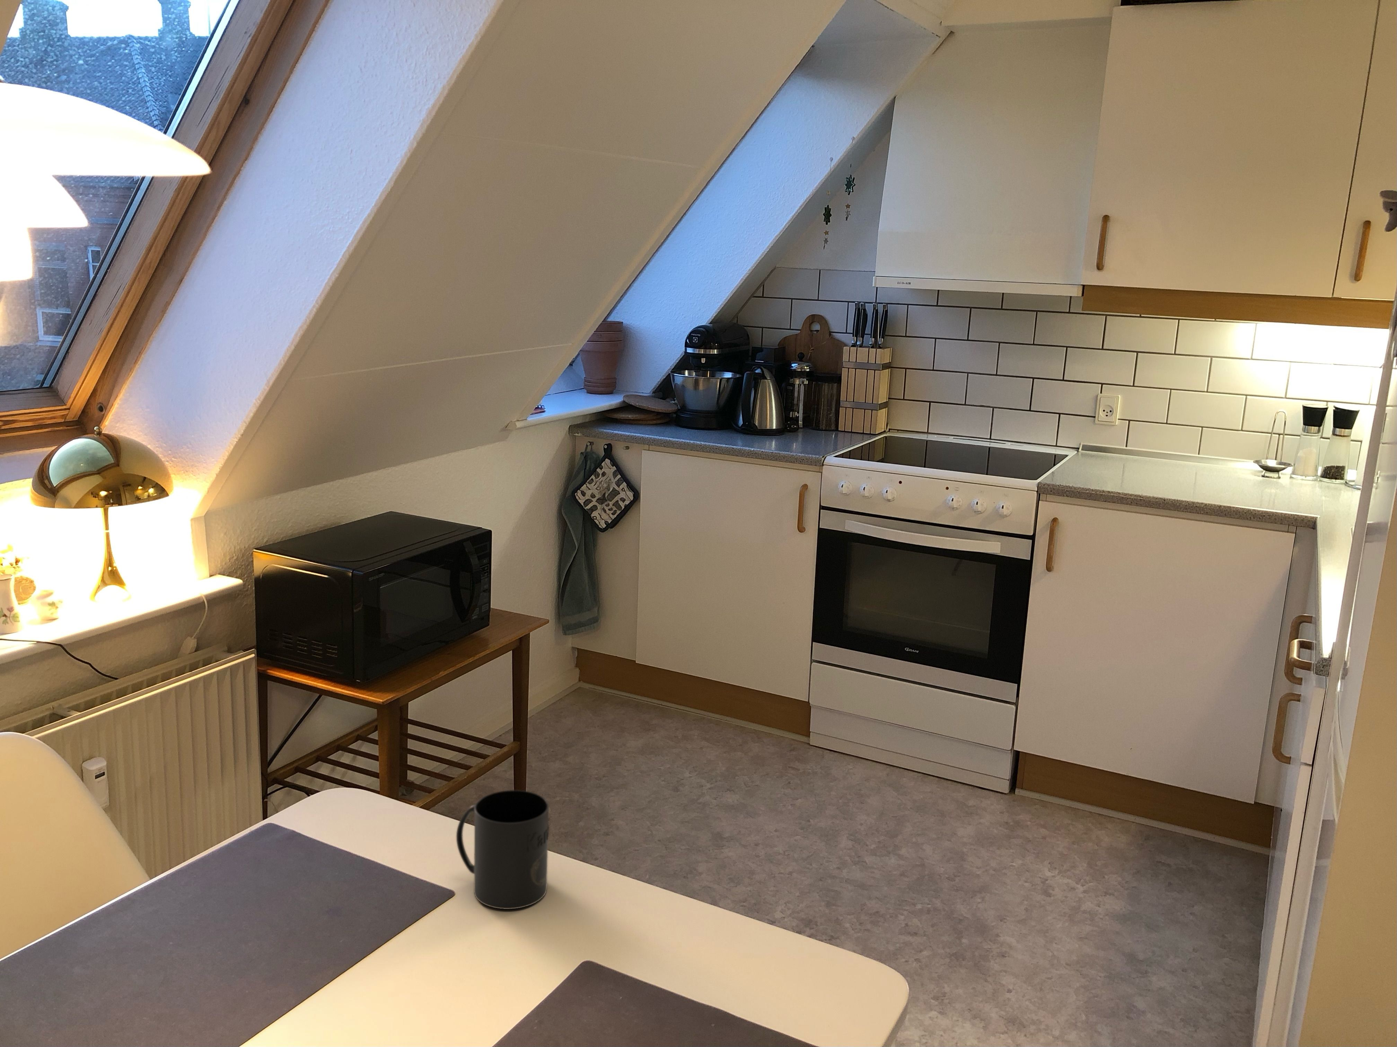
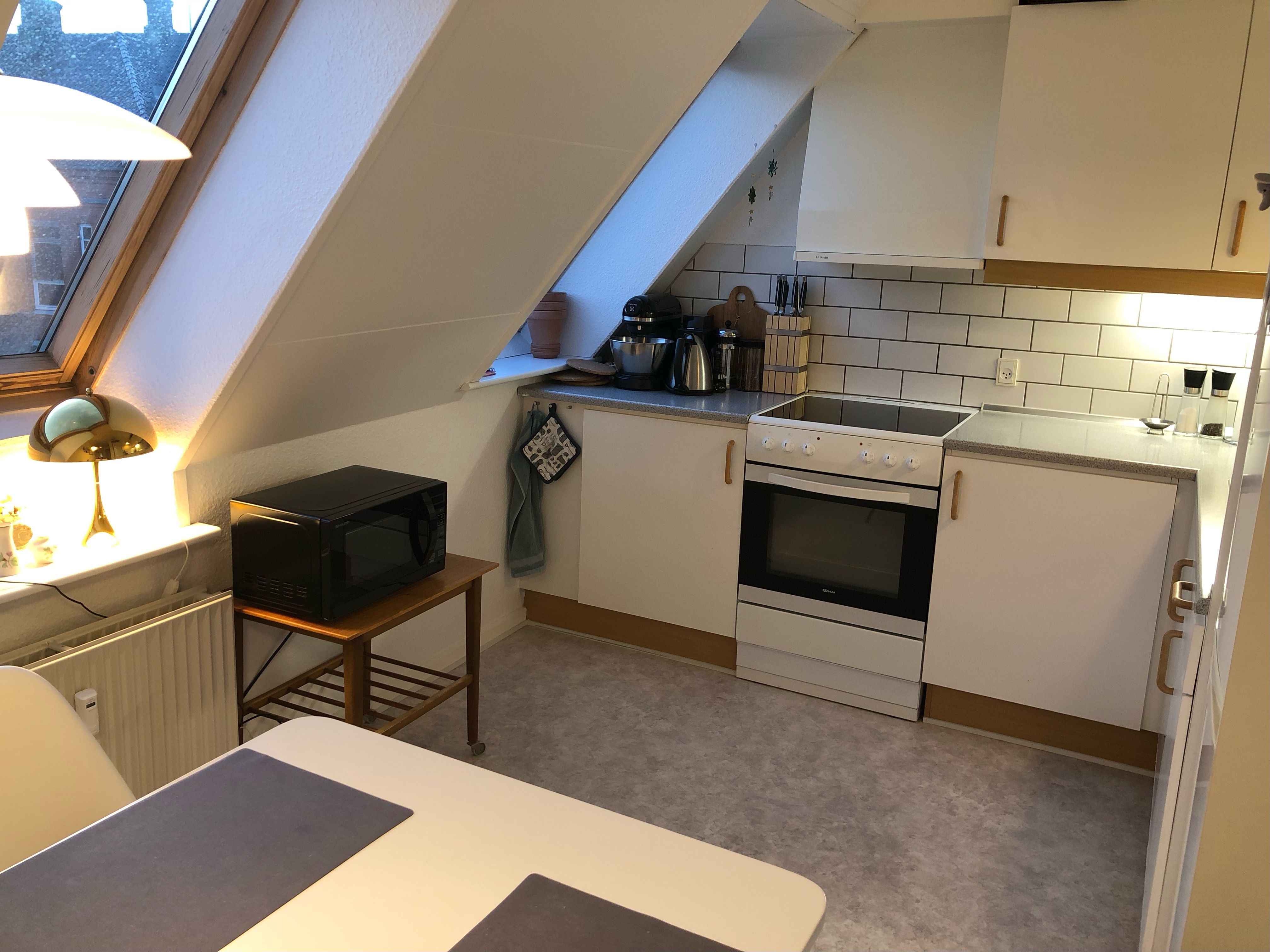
- mug [457,790,550,910]
